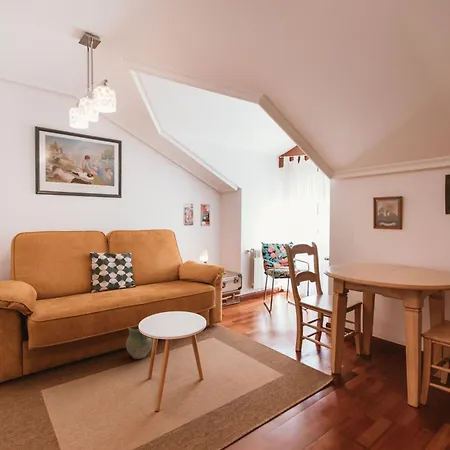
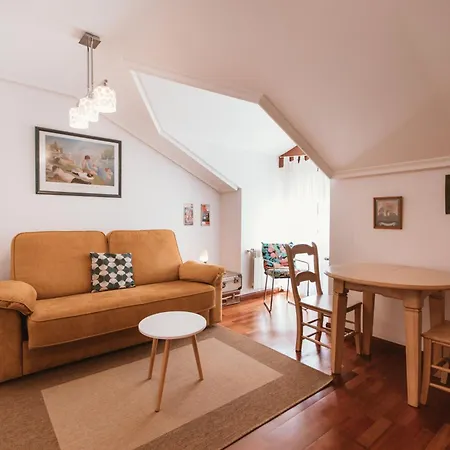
- ceramic jug [125,326,154,360]
